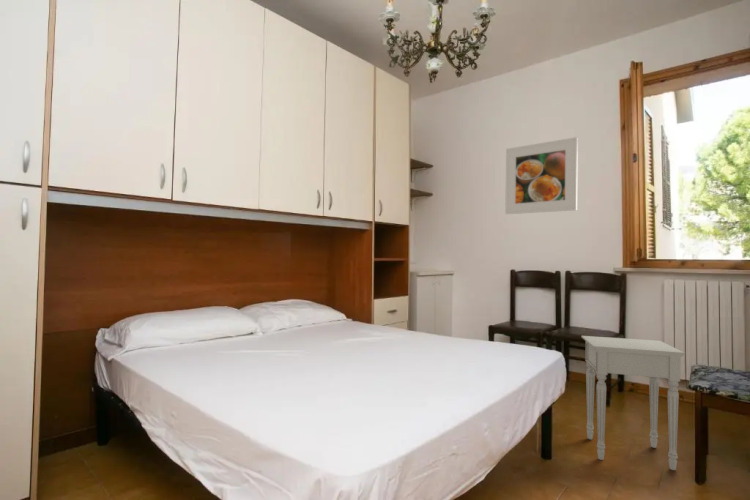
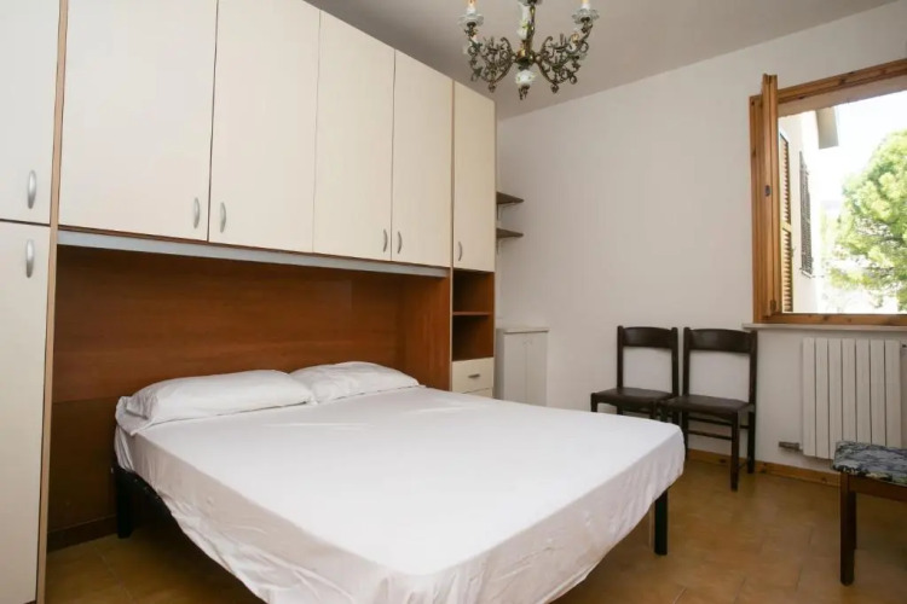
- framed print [504,136,579,215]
- nightstand [580,335,686,471]
